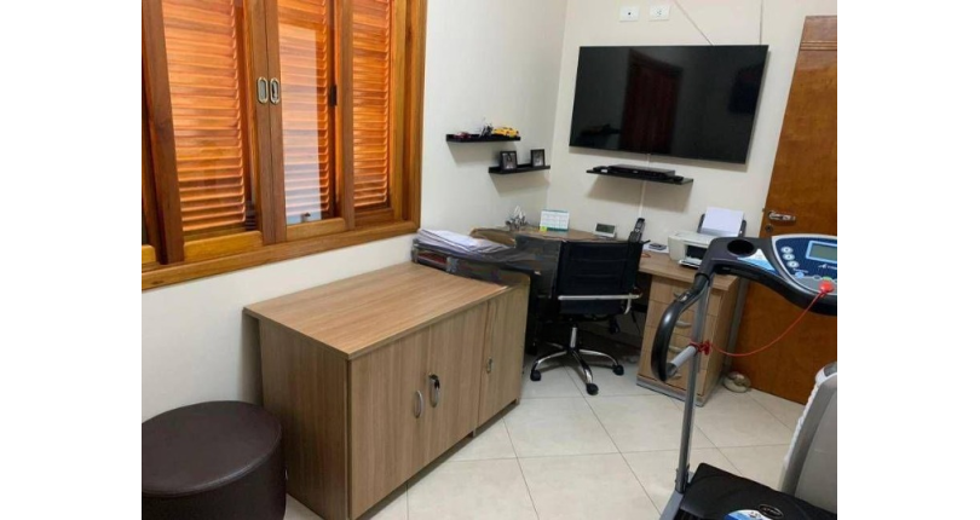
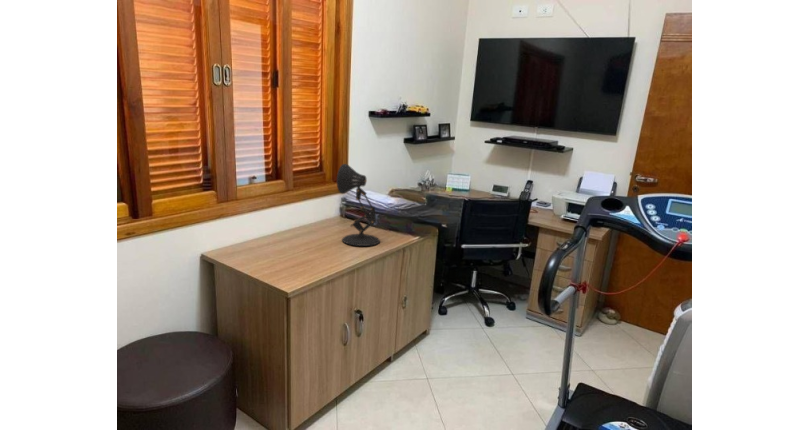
+ desk lamp [336,163,381,247]
